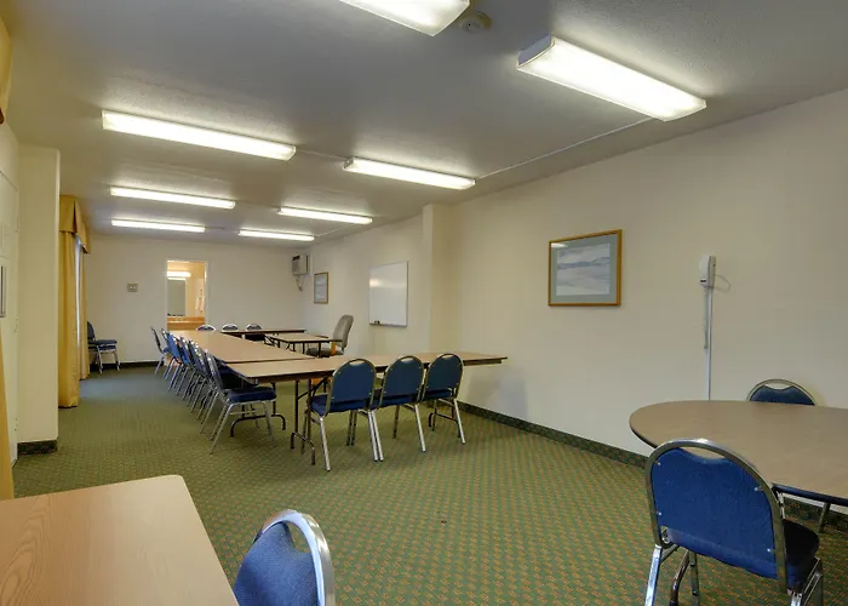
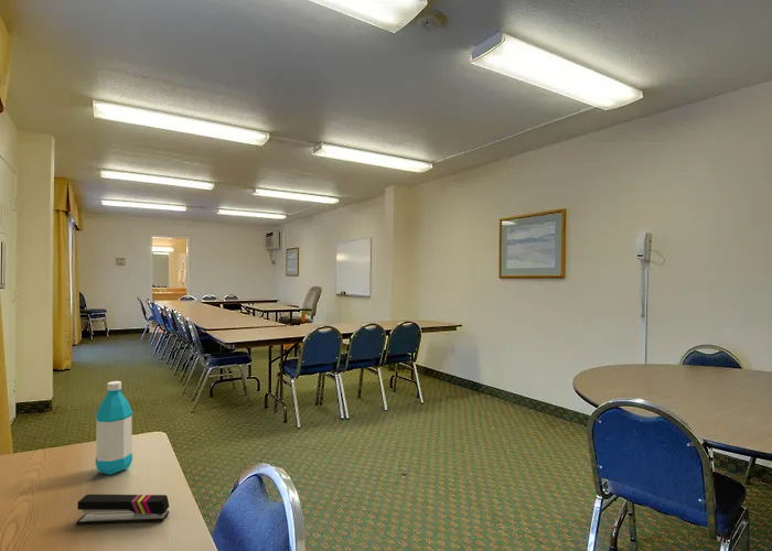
+ stapler [75,494,170,526]
+ water bottle [95,380,133,476]
